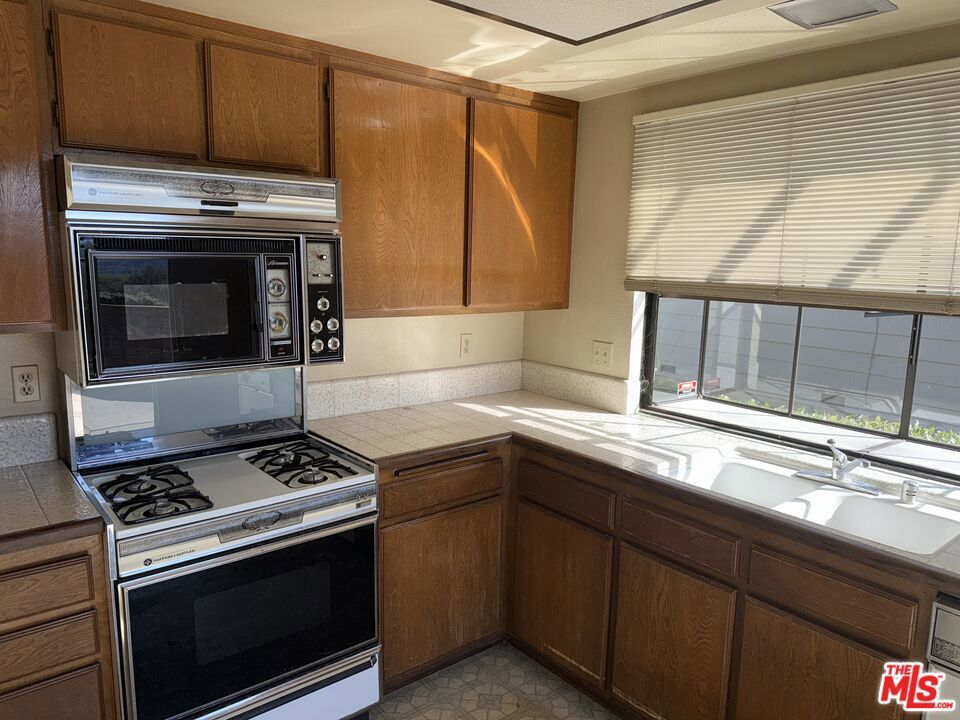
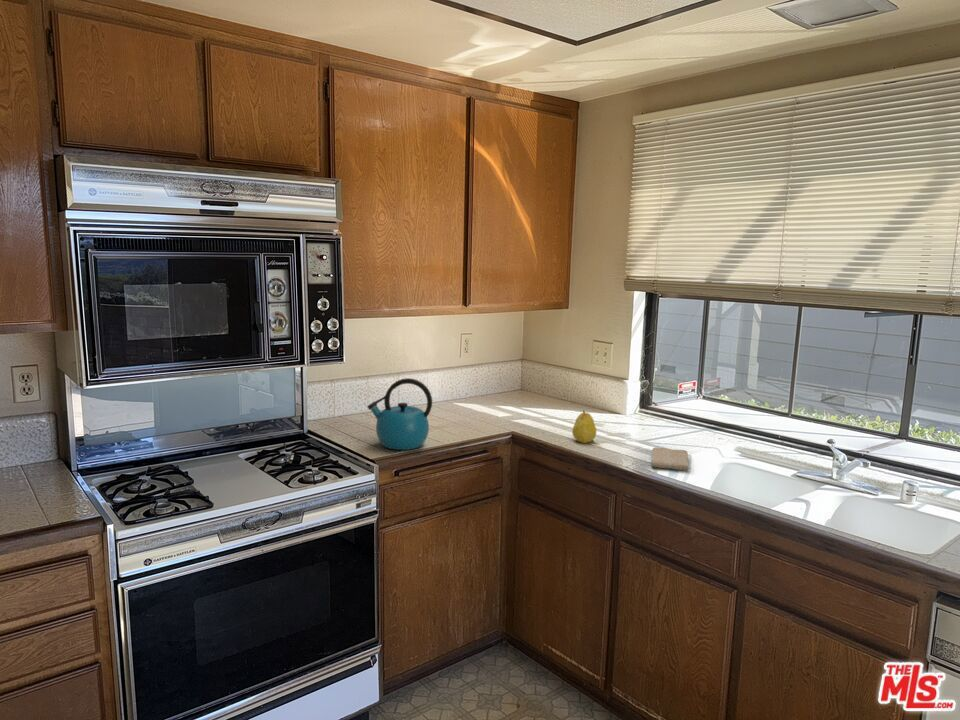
+ washcloth [650,446,690,471]
+ fruit [571,409,598,444]
+ kettle [366,377,433,451]
